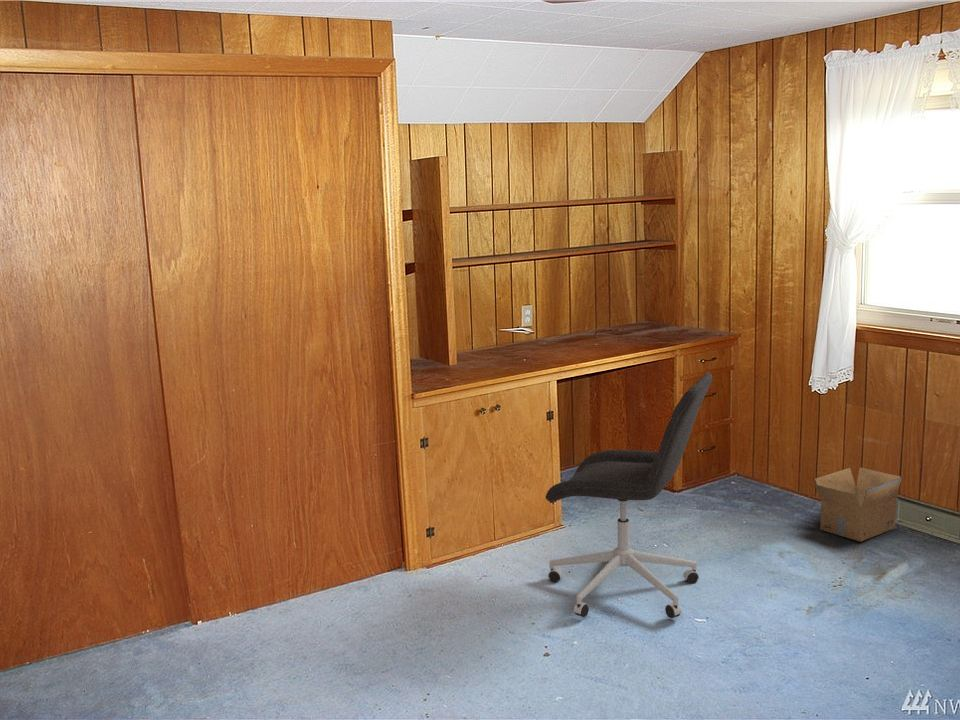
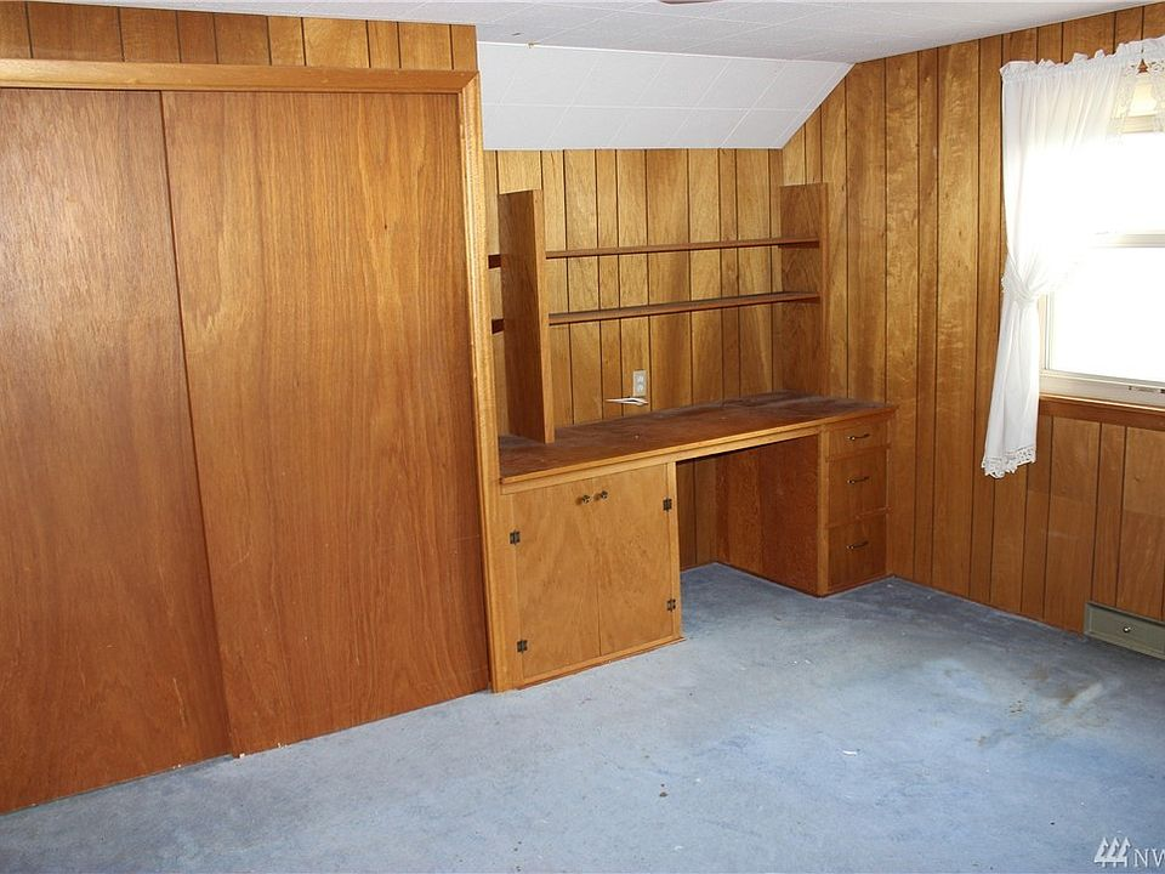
- cardboard box [813,467,902,543]
- office chair [545,372,713,619]
